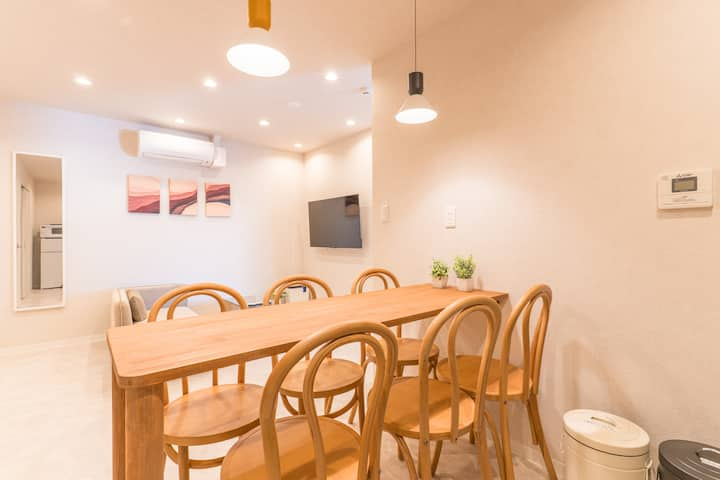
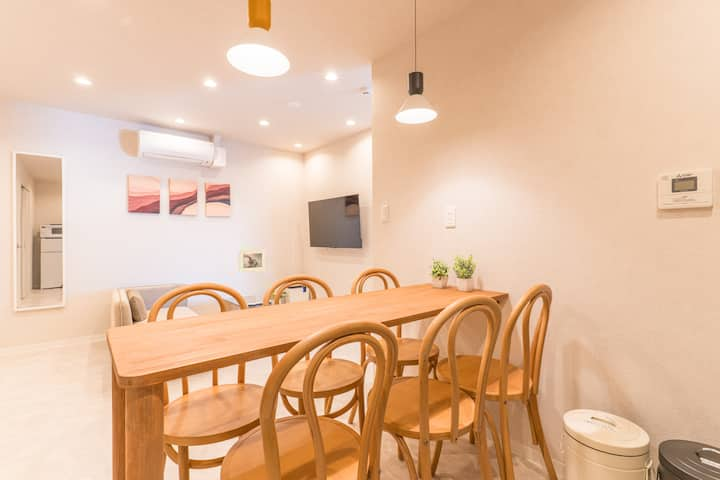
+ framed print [238,248,267,274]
